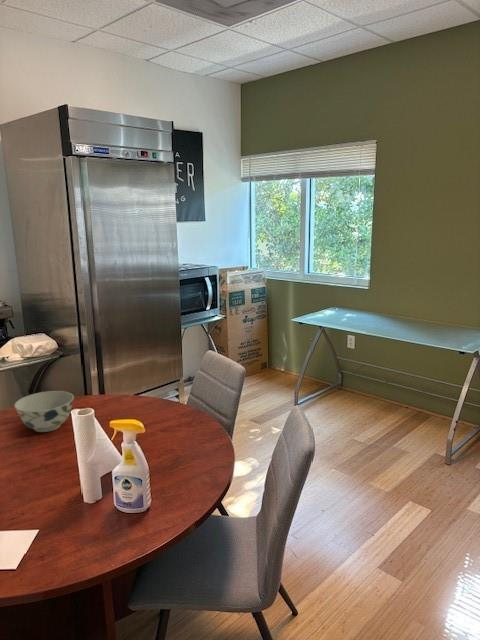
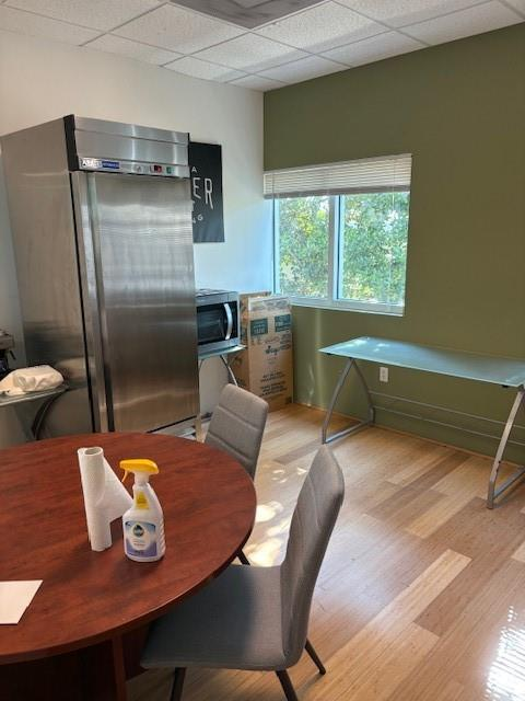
- bowl [13,390,75,433]
